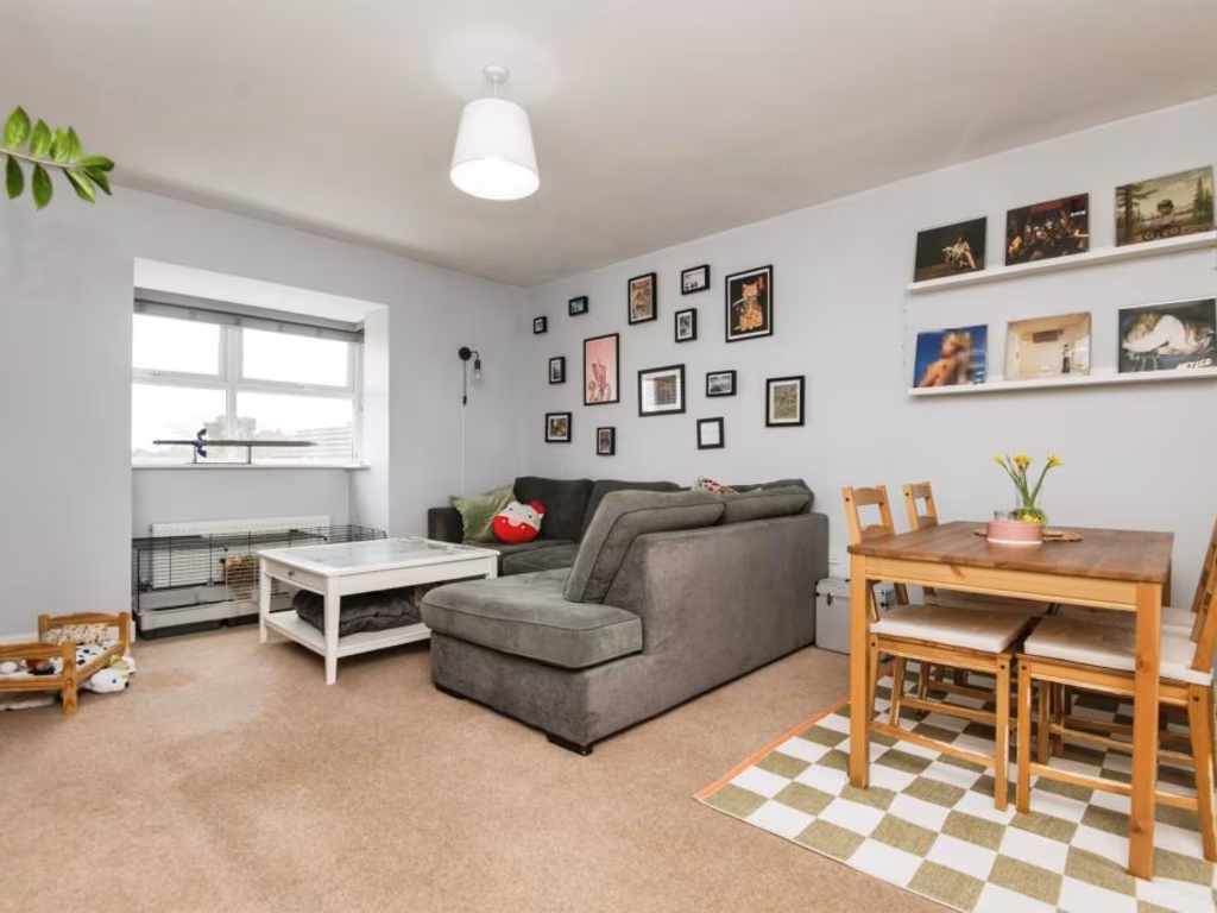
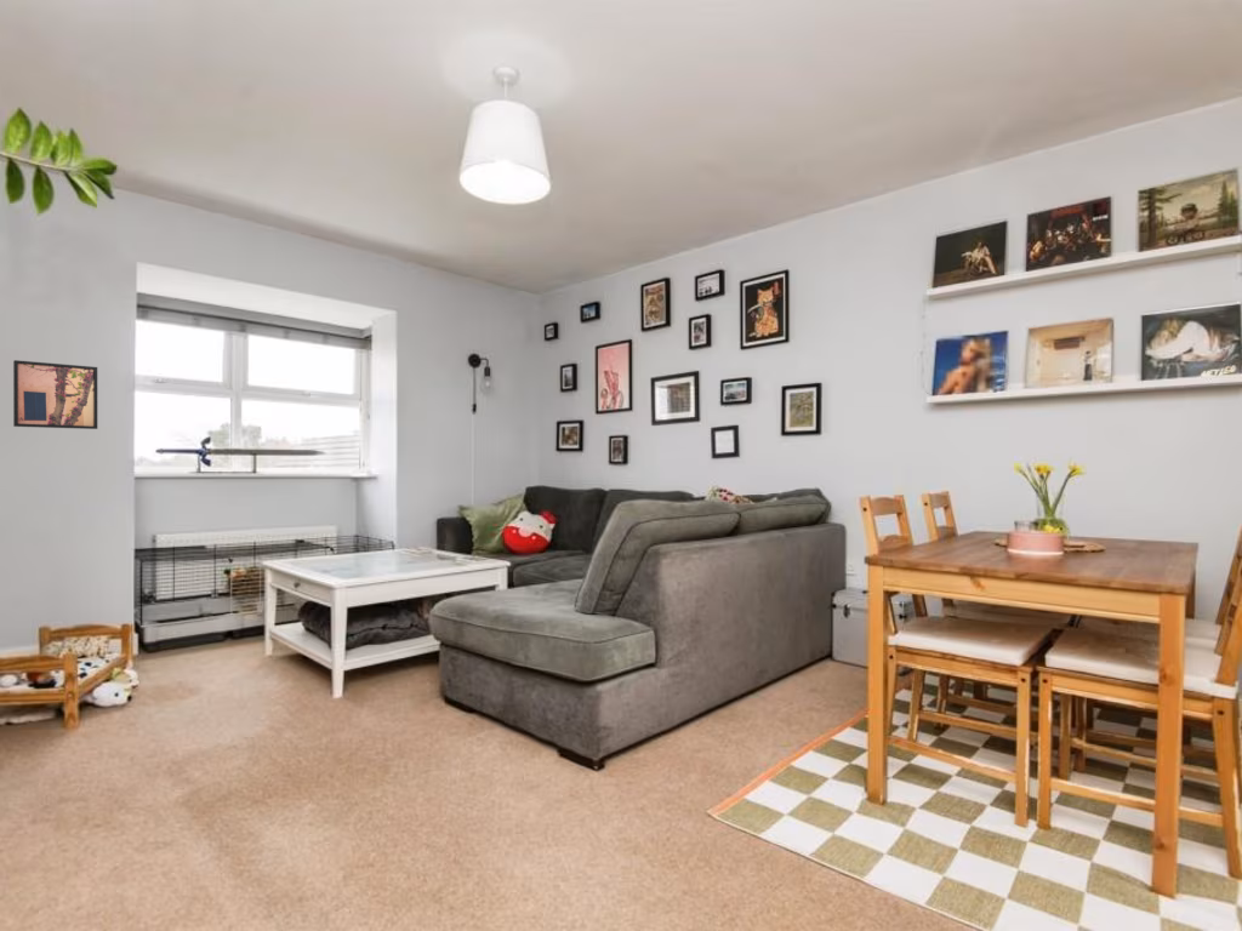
+ wall art [12,359,98,430]
